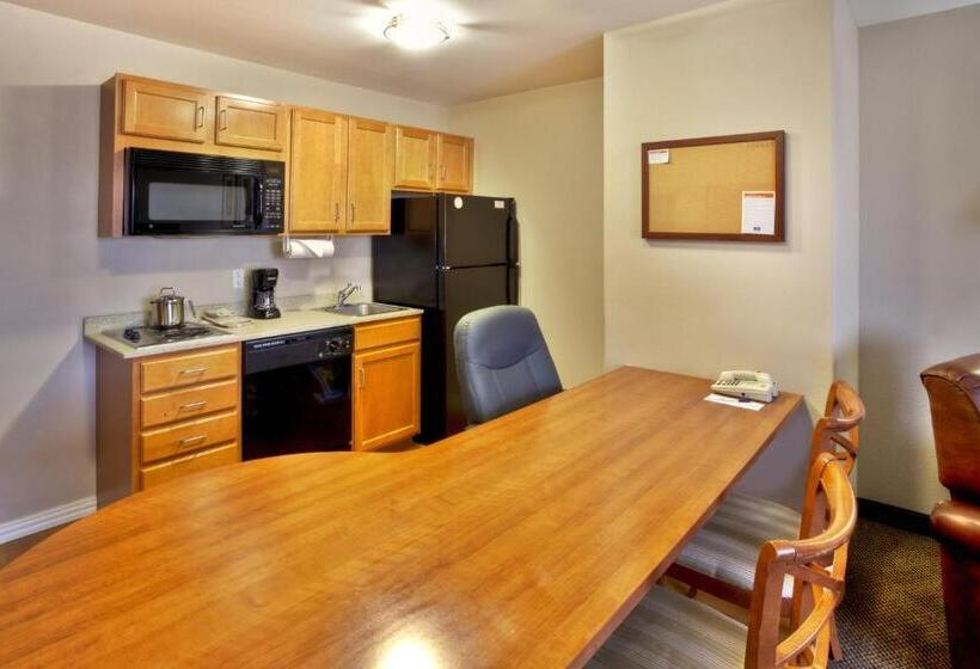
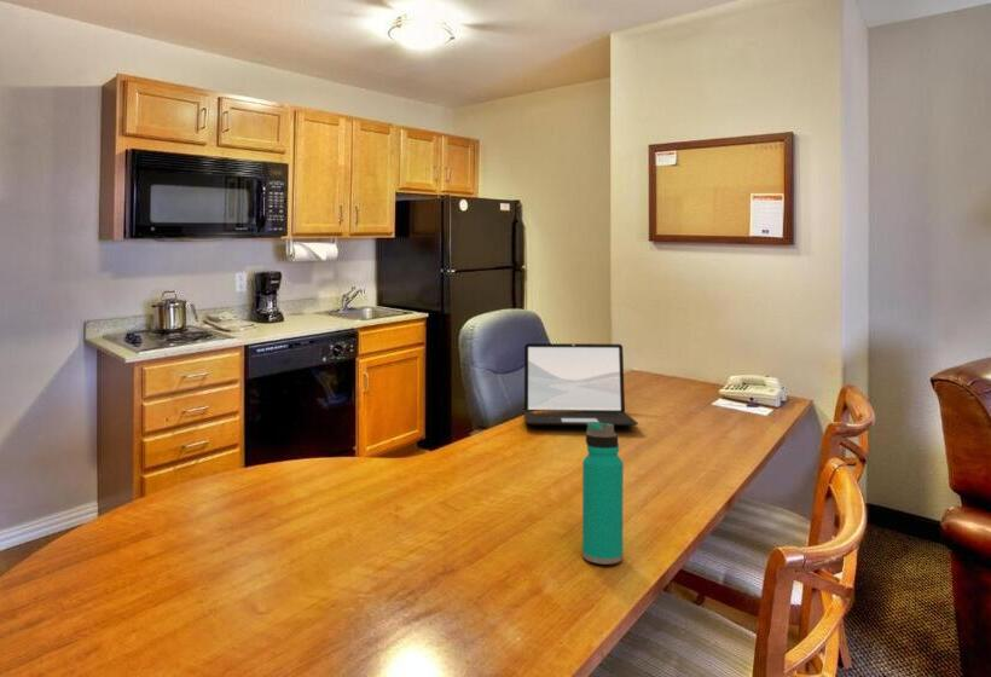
+ water bottle [581,422,625,566]
+ laptop [523,342,639,427]
